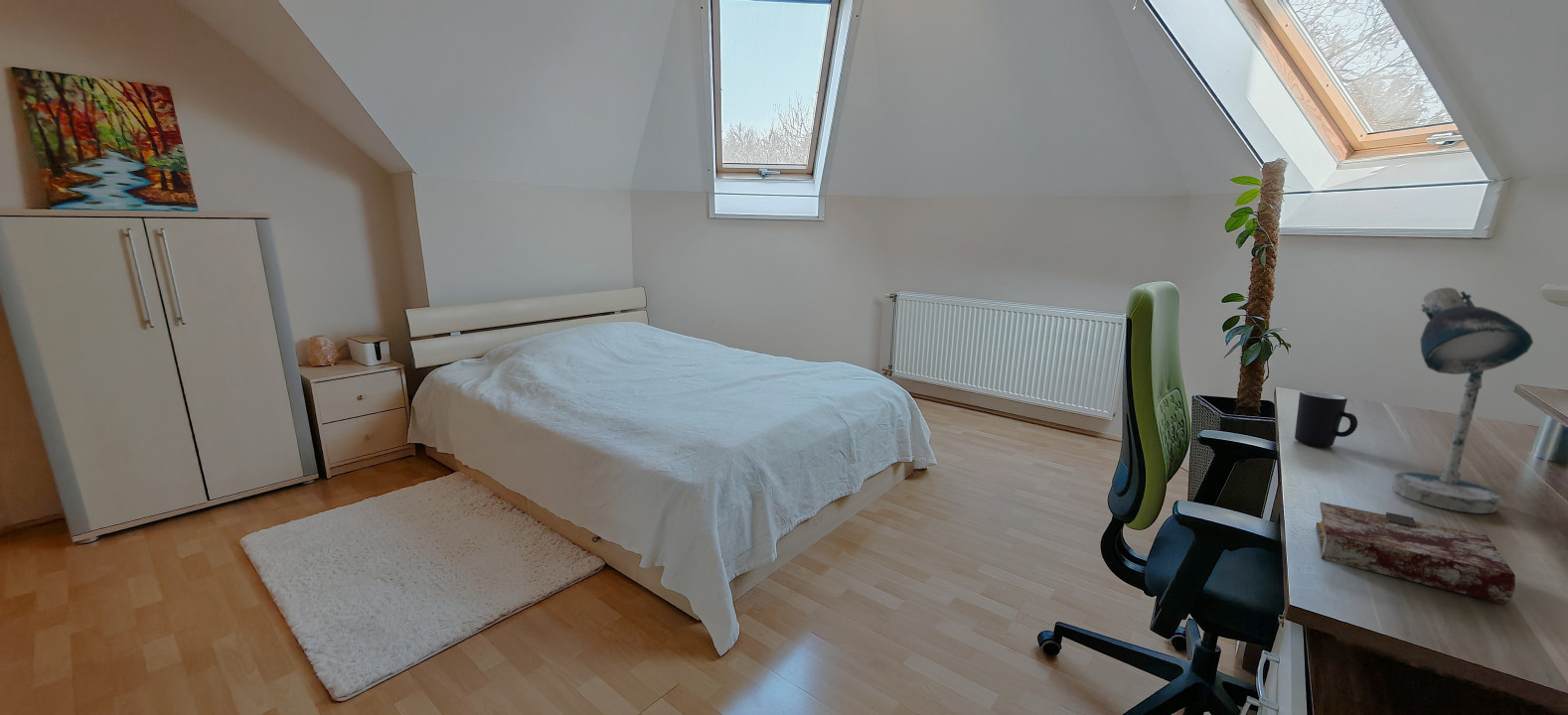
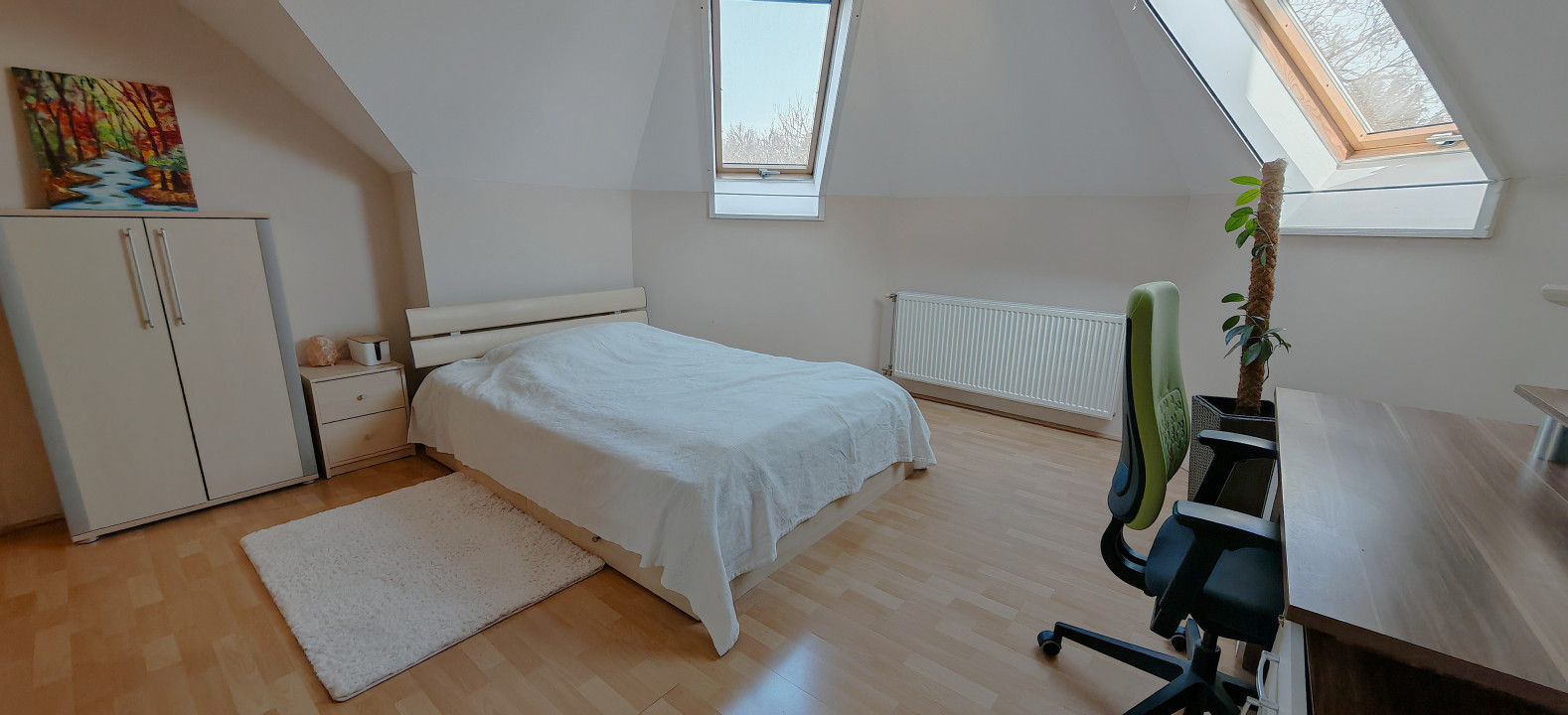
- mug [1294,390,1358,448]
- book [1316,501,1516,606]
- desk lamp [1391,286,1534,514]
